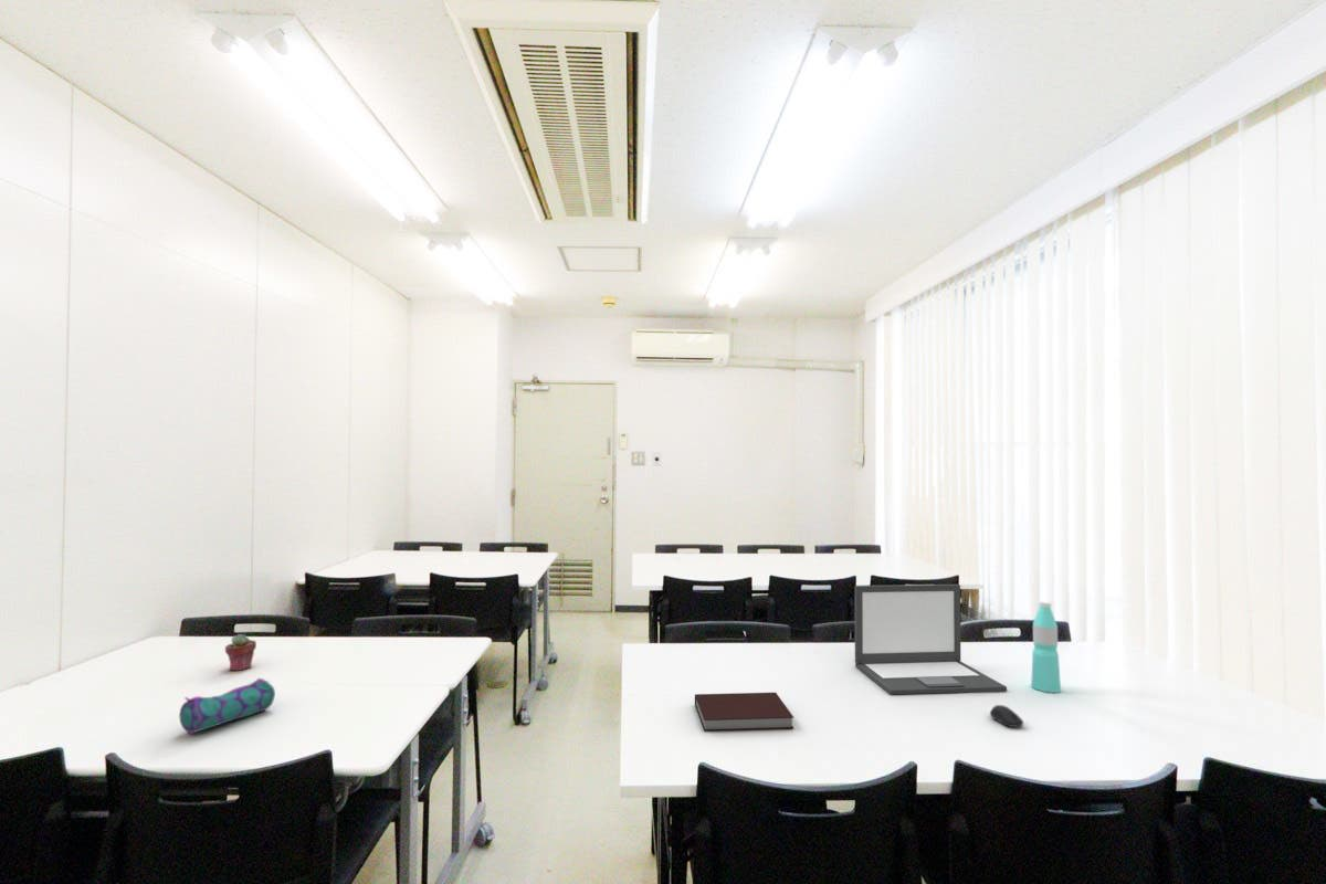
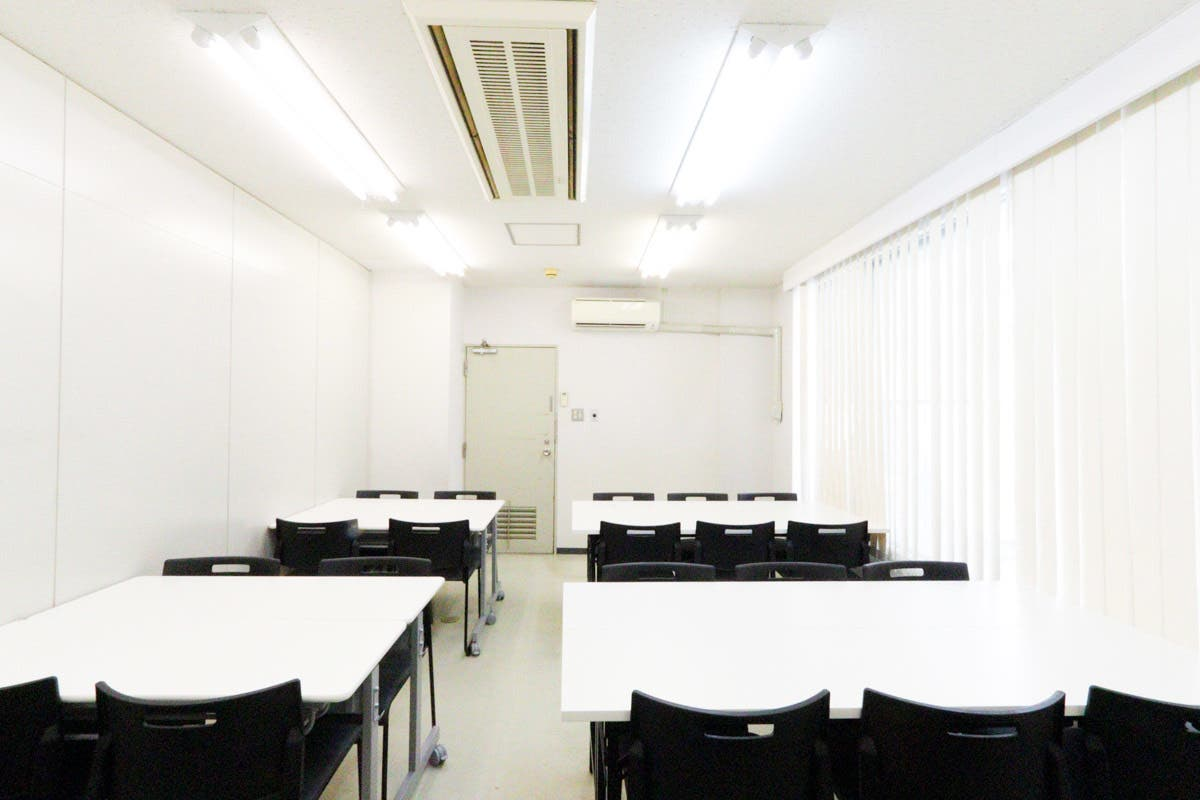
- water bottle [1030,600,1062,694]
- computer mouse [989,704,1024,728]
- laptop [854,583,1008,695]
- notebook [694,692,794,733]
- pencil case [178,677,276,735]
- potted succulent [224,633,257,672]
